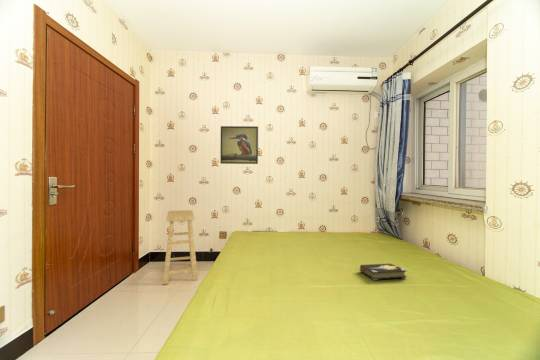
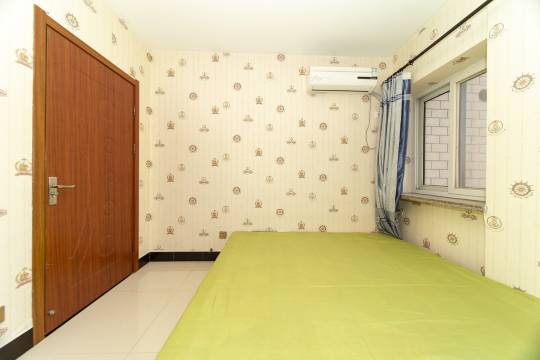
- stool [162,209,199,285]
- hardback book [358,263,407,281]
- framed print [219,125,259,165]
